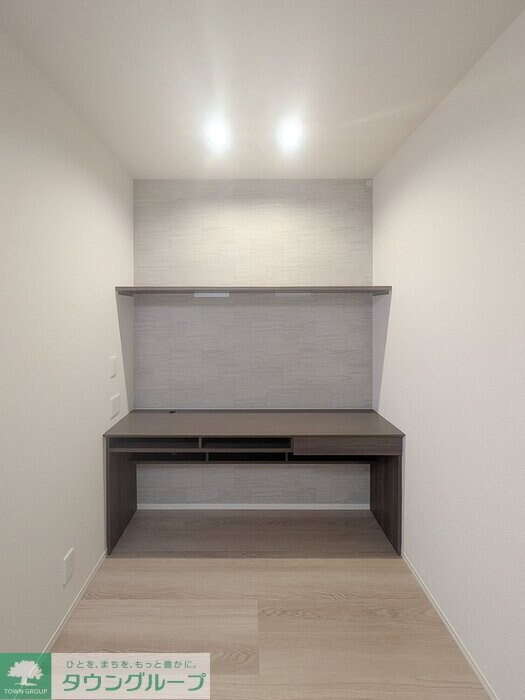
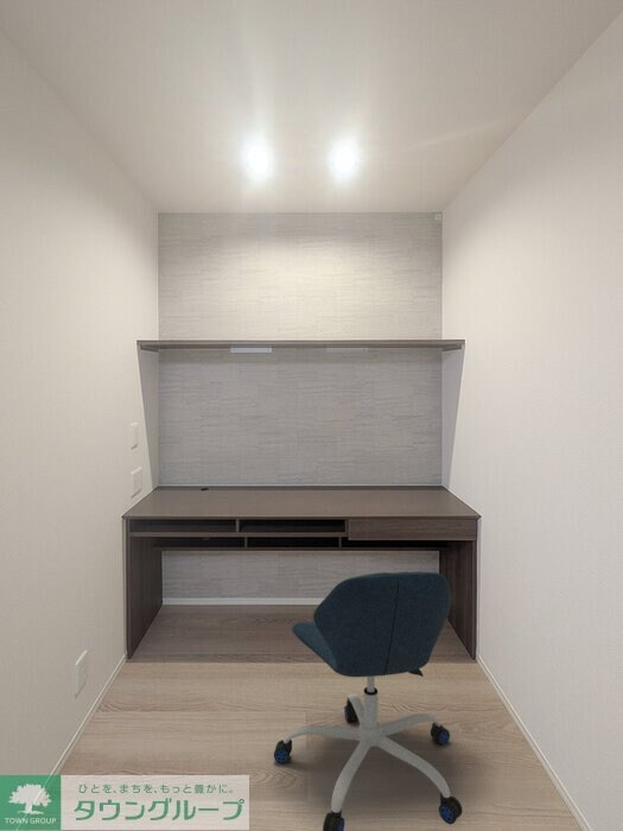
+ office chair [273,570,464,831]
